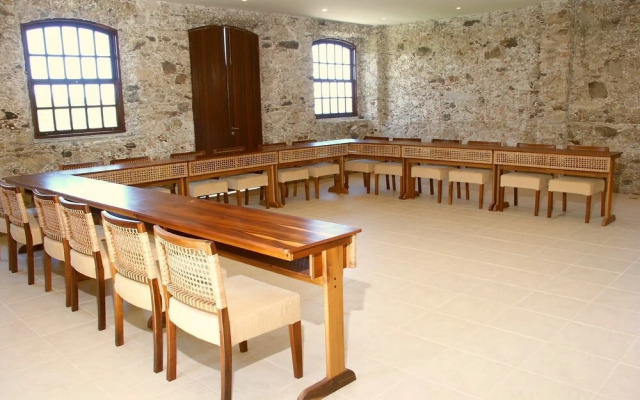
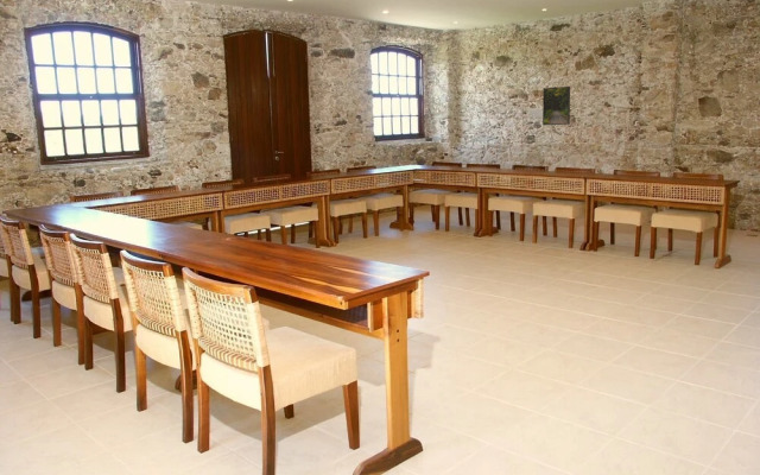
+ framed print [542,86,571,126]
